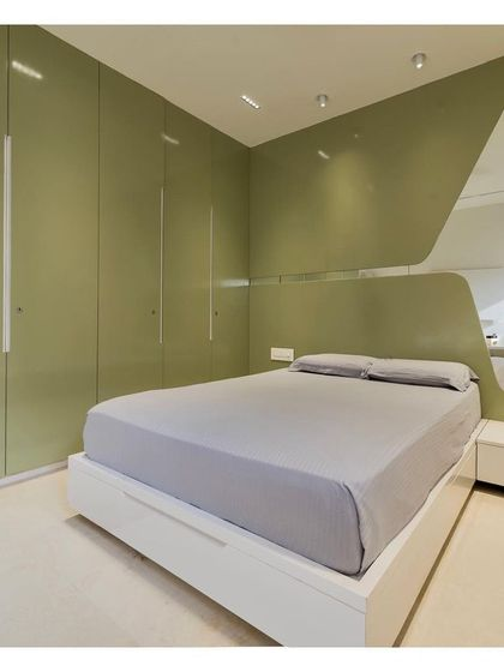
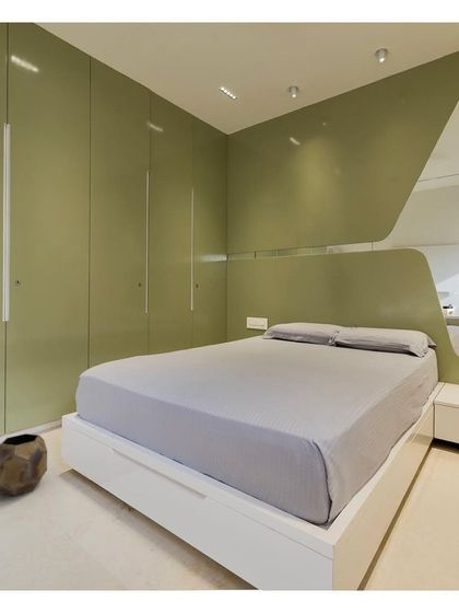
+ planter [0,432,48,497]
